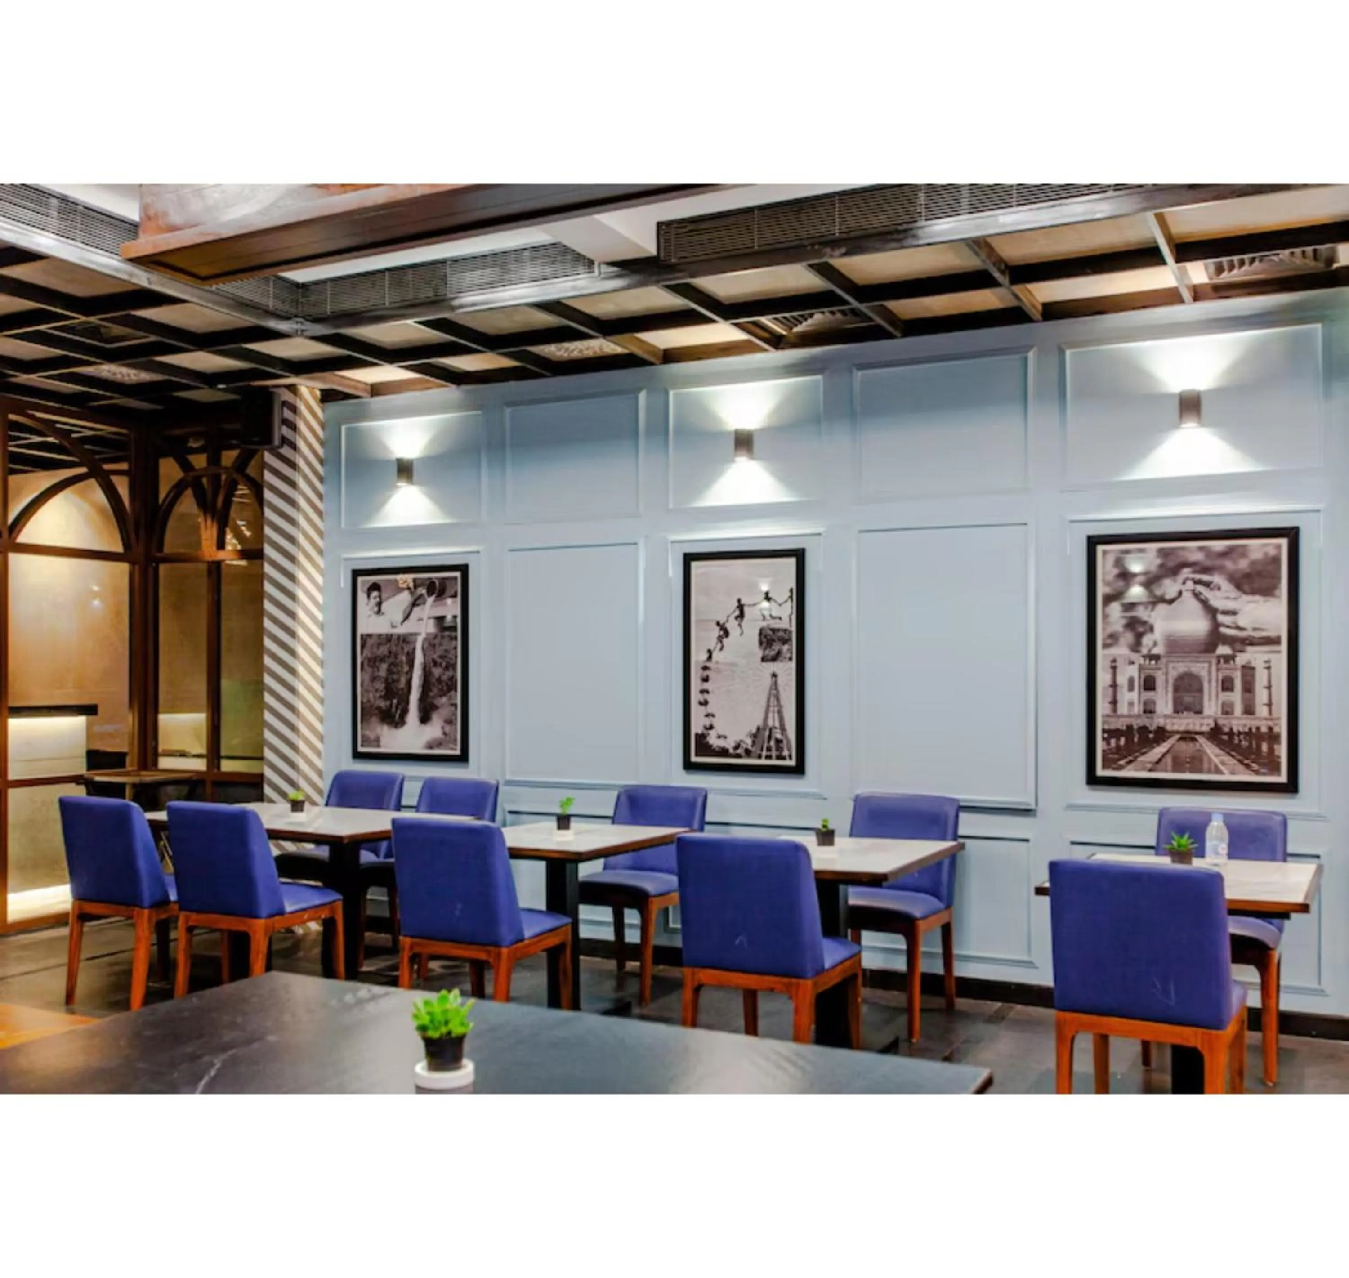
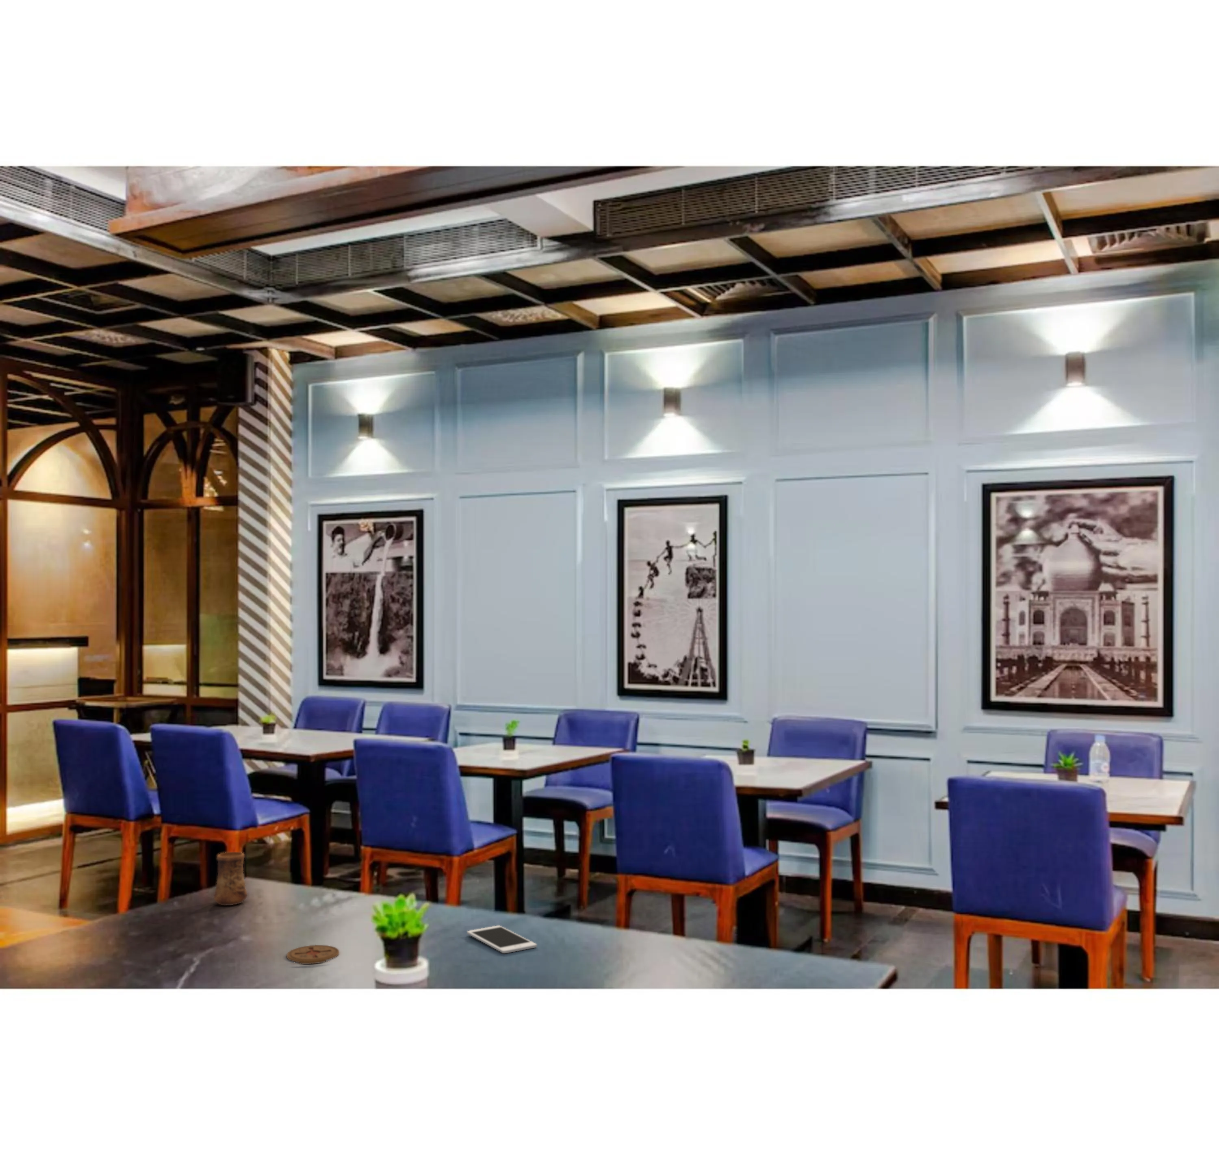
+ cell phone [467,925,537,954]
+ coaster [287,944,340,964]
+ cup [213,851,247,905]
